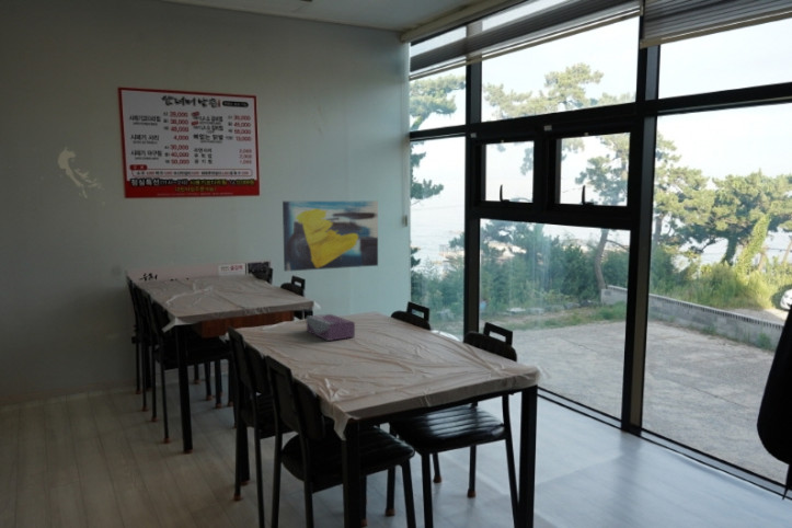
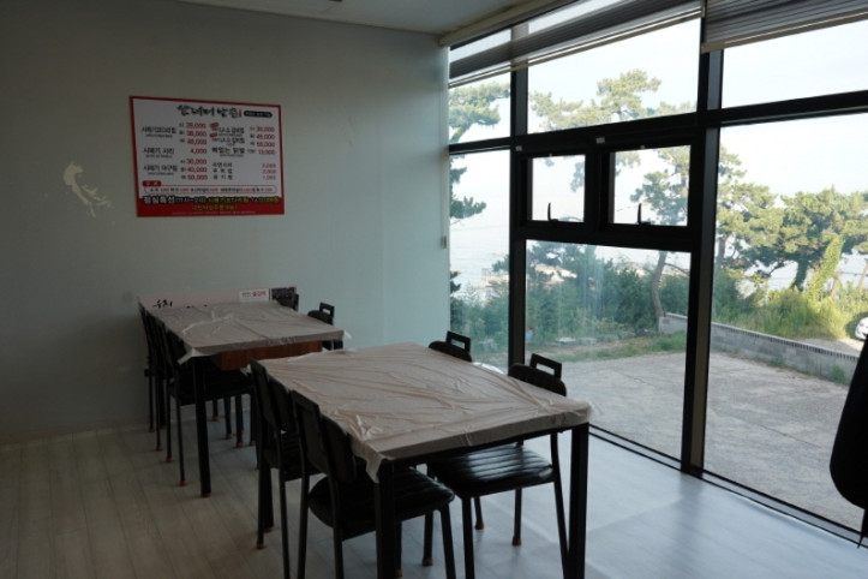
- wall art [282,200,379,273]
- tissue box [306,313,356,342]
